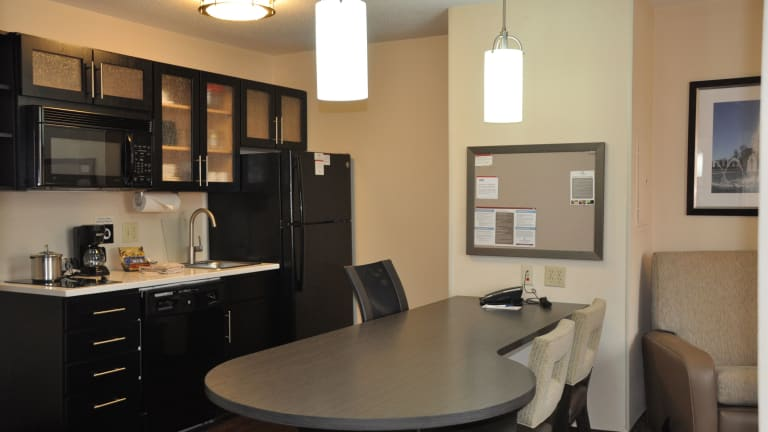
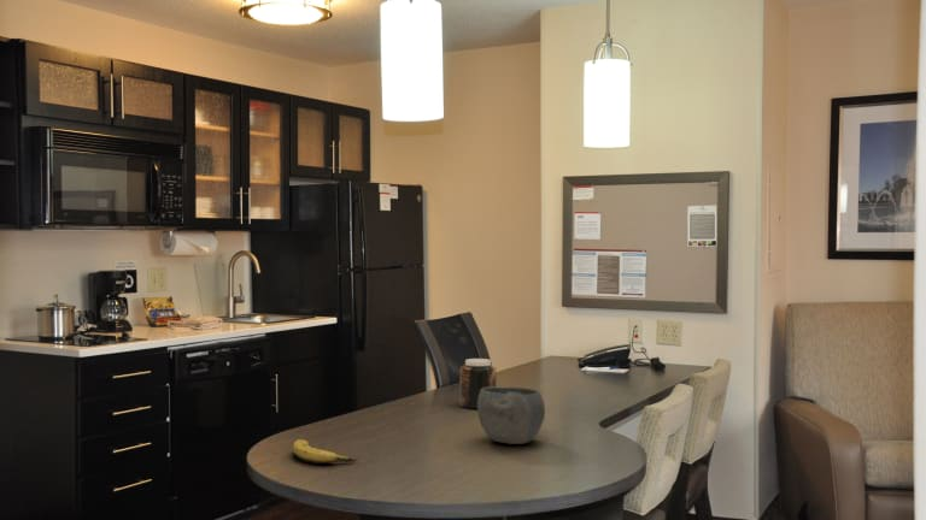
+ banana [292,438,359,465]
+ bowl [476,386,546,445]
+ jar [458,358,498,409]
